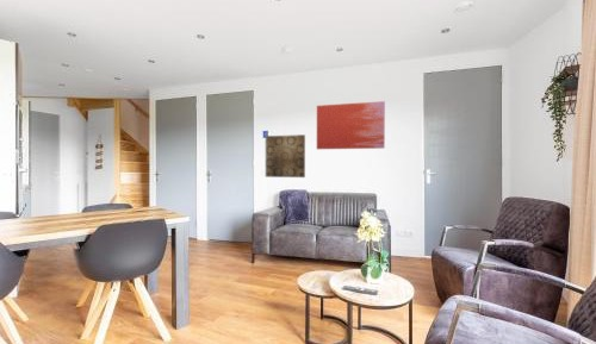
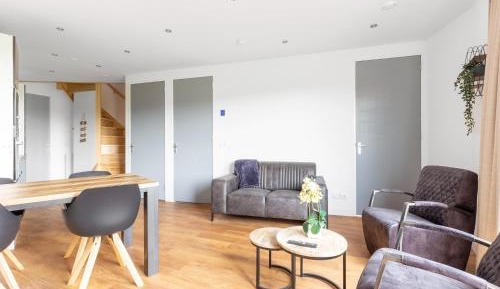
- wall art [265,133,306,179]
- wall art [316,100,386,150]
